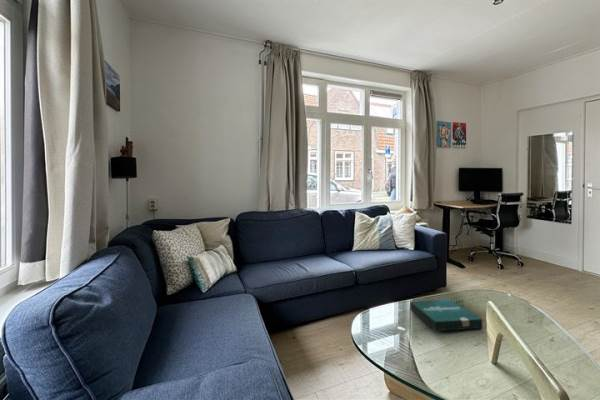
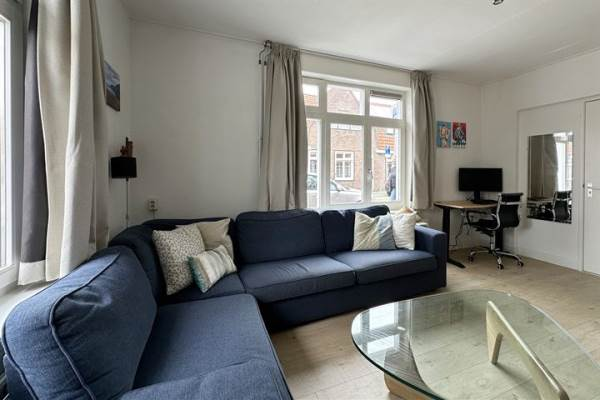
- pizza box [409,299,483,332]
